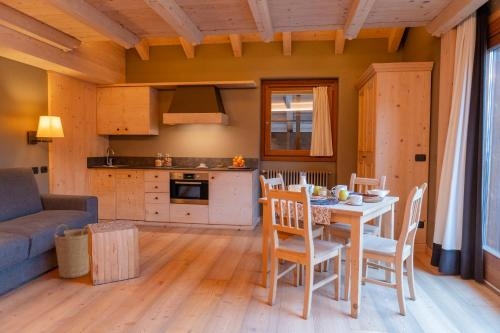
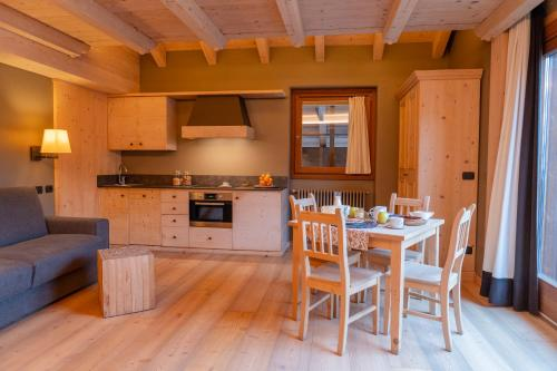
- basket [53,224,90,279]
